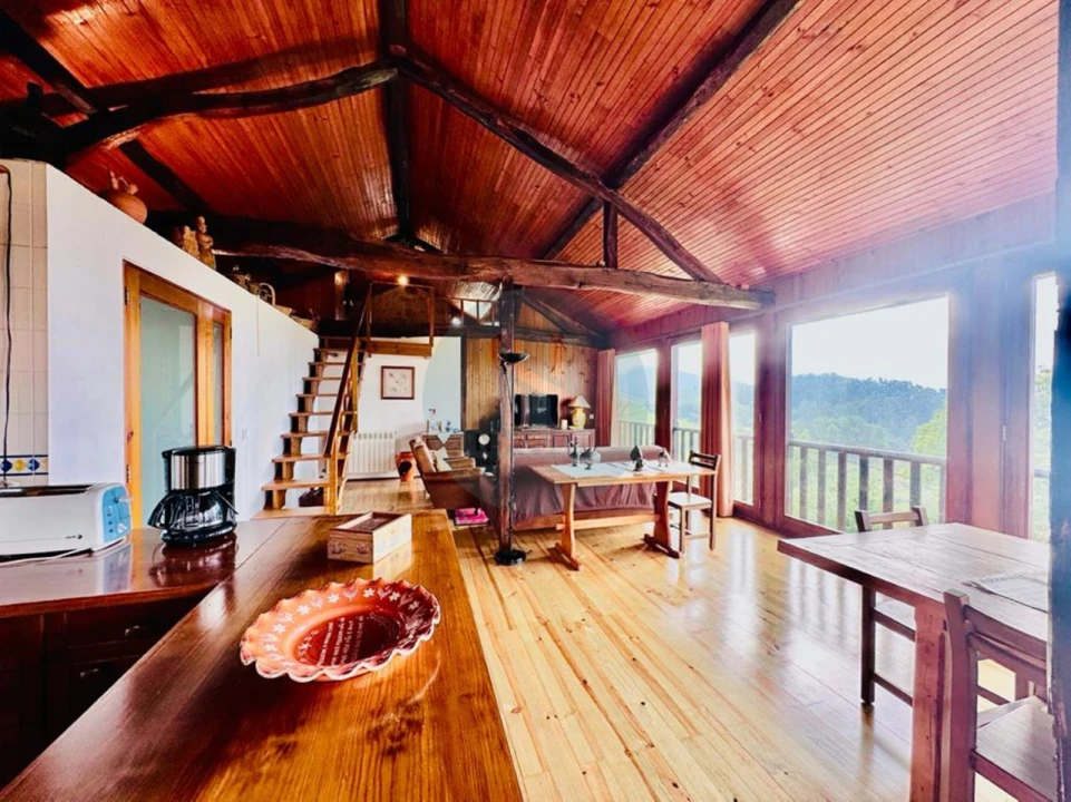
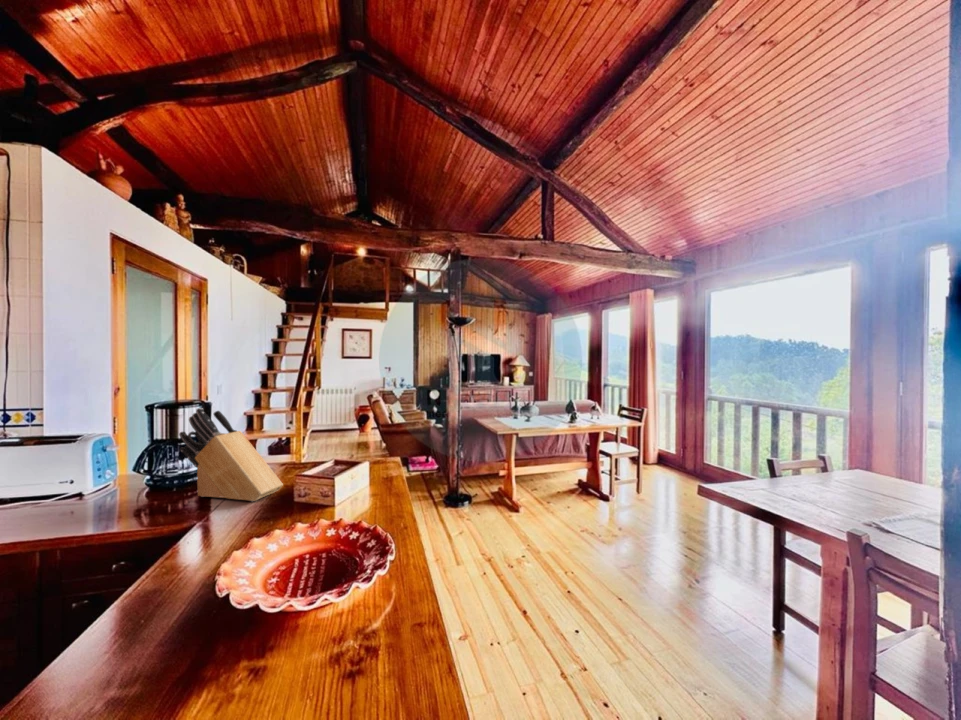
+ knife block [178,407,284,502]
